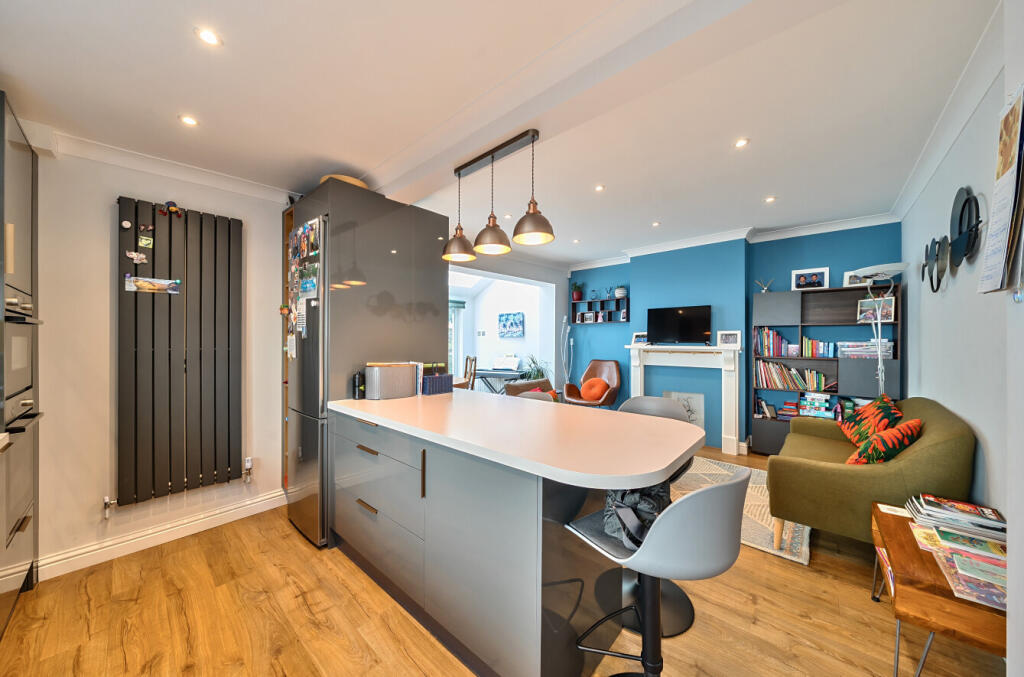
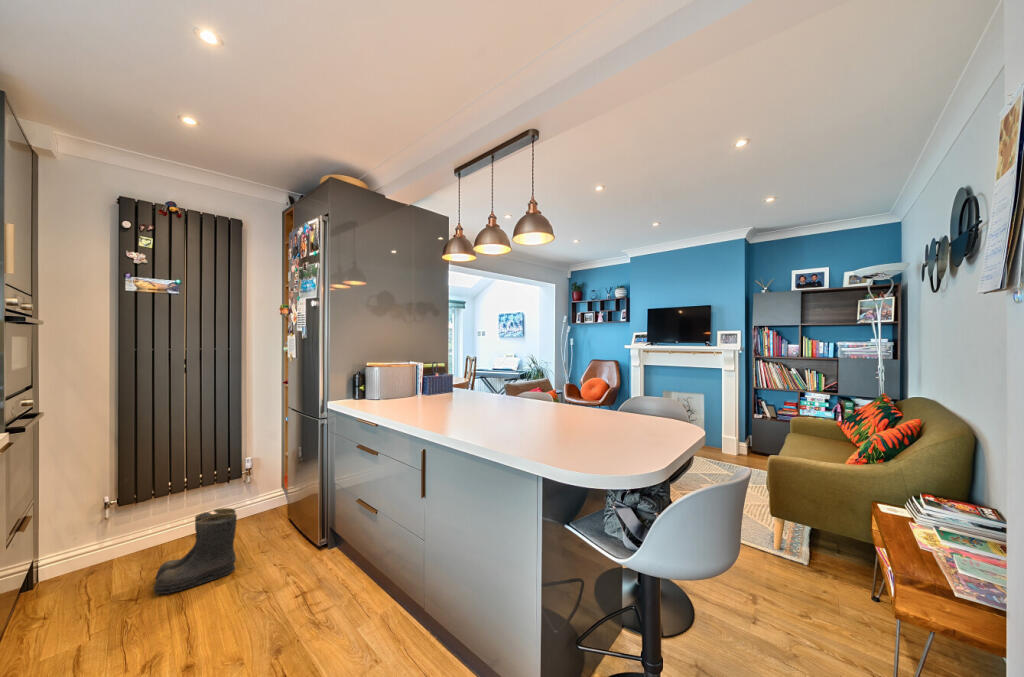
+ boots [152,507,238,596]
